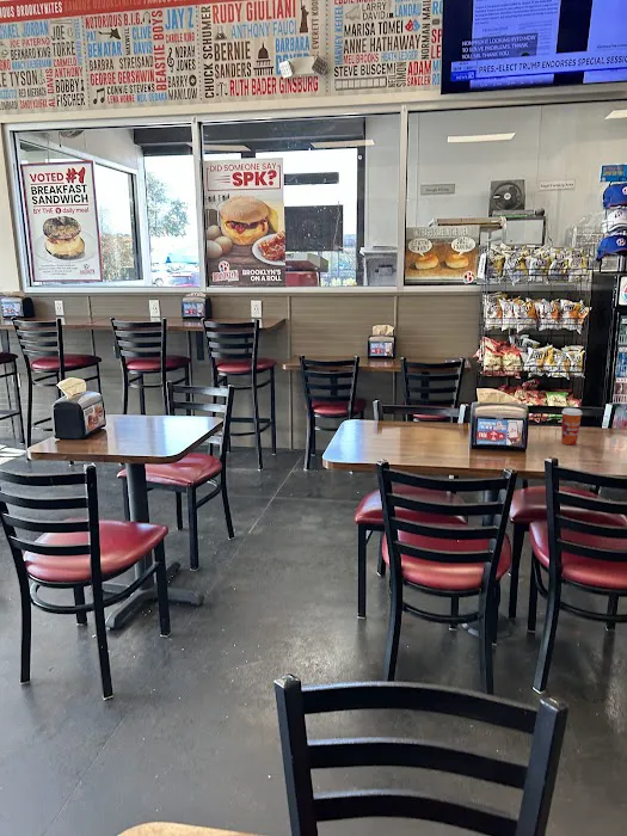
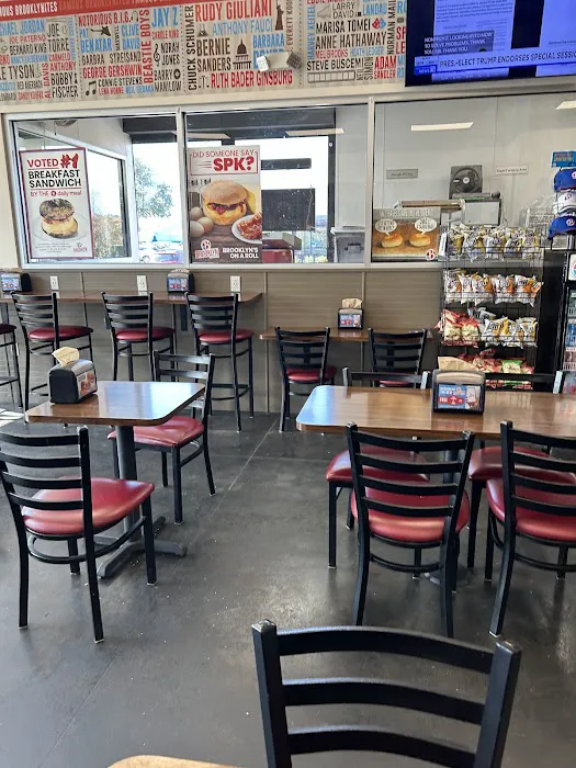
- paper cup [560,407,583,445]
